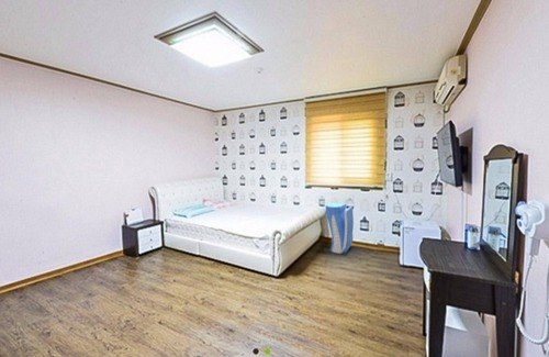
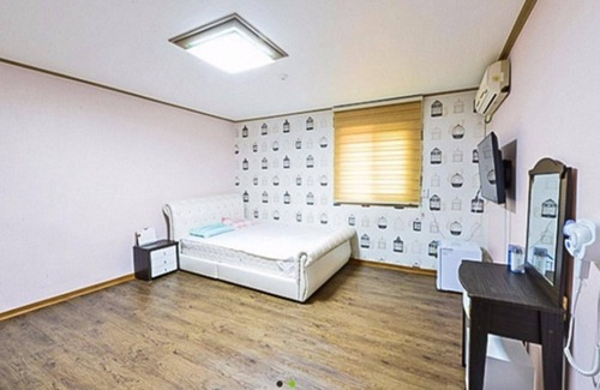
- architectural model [325,201,355,255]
